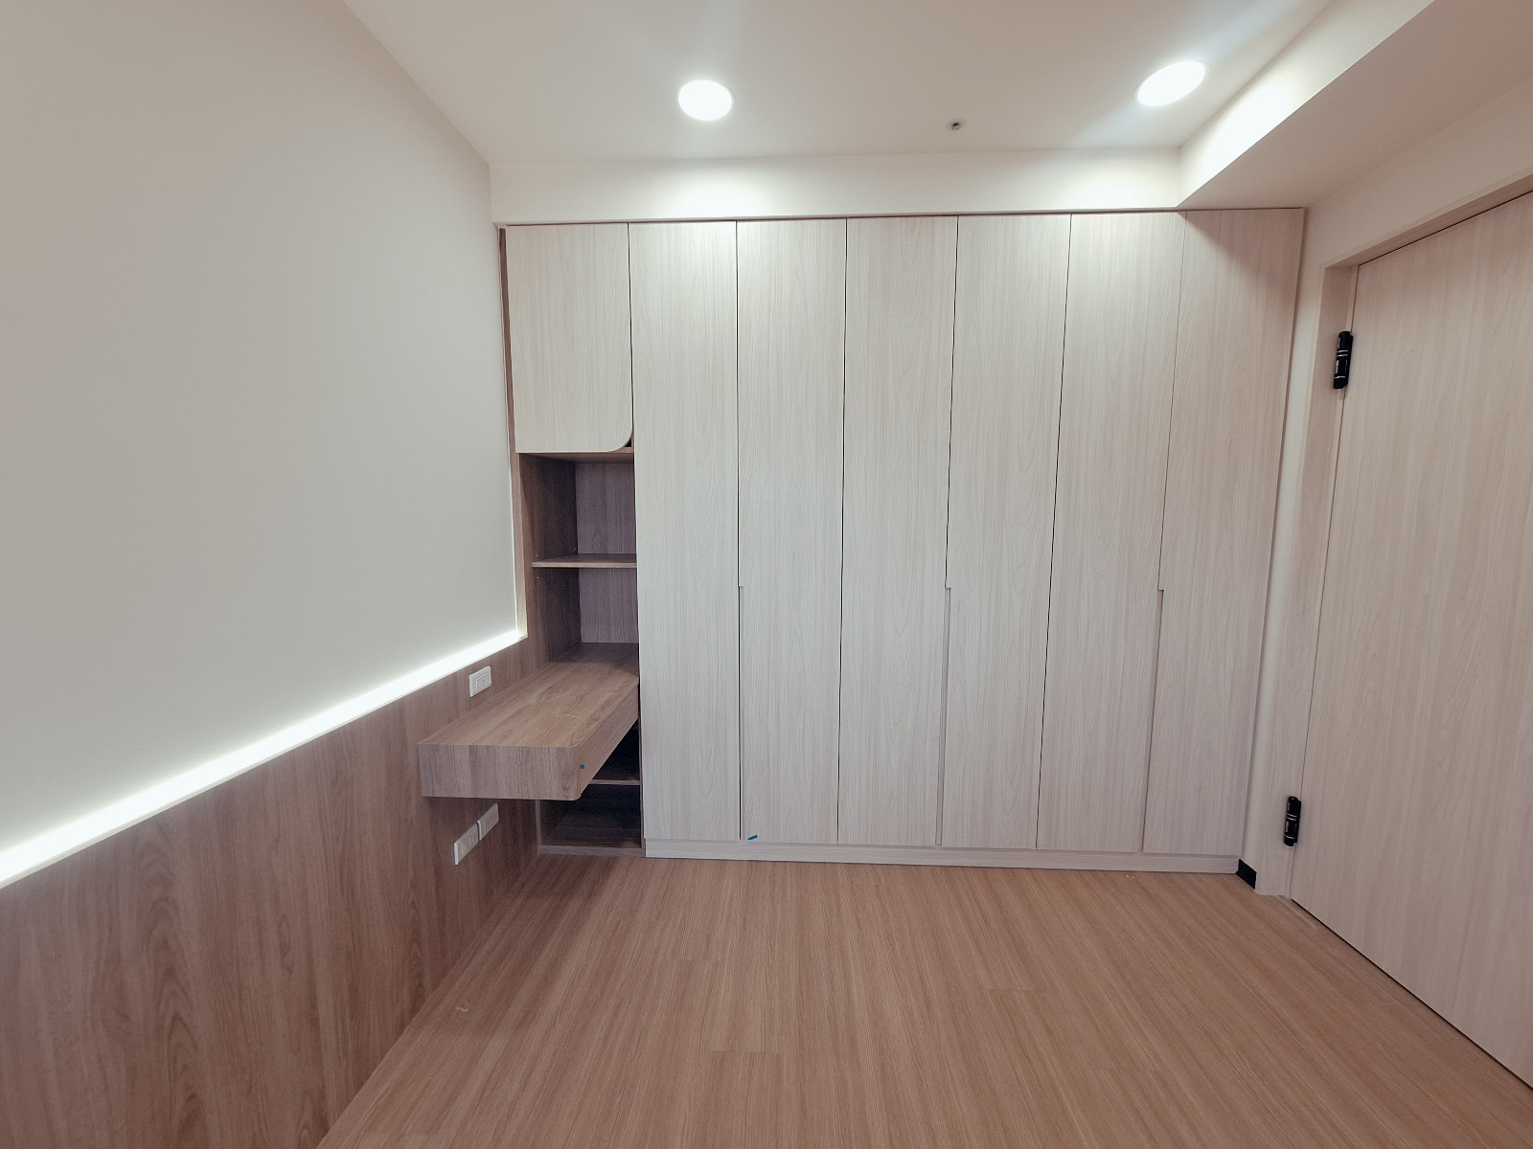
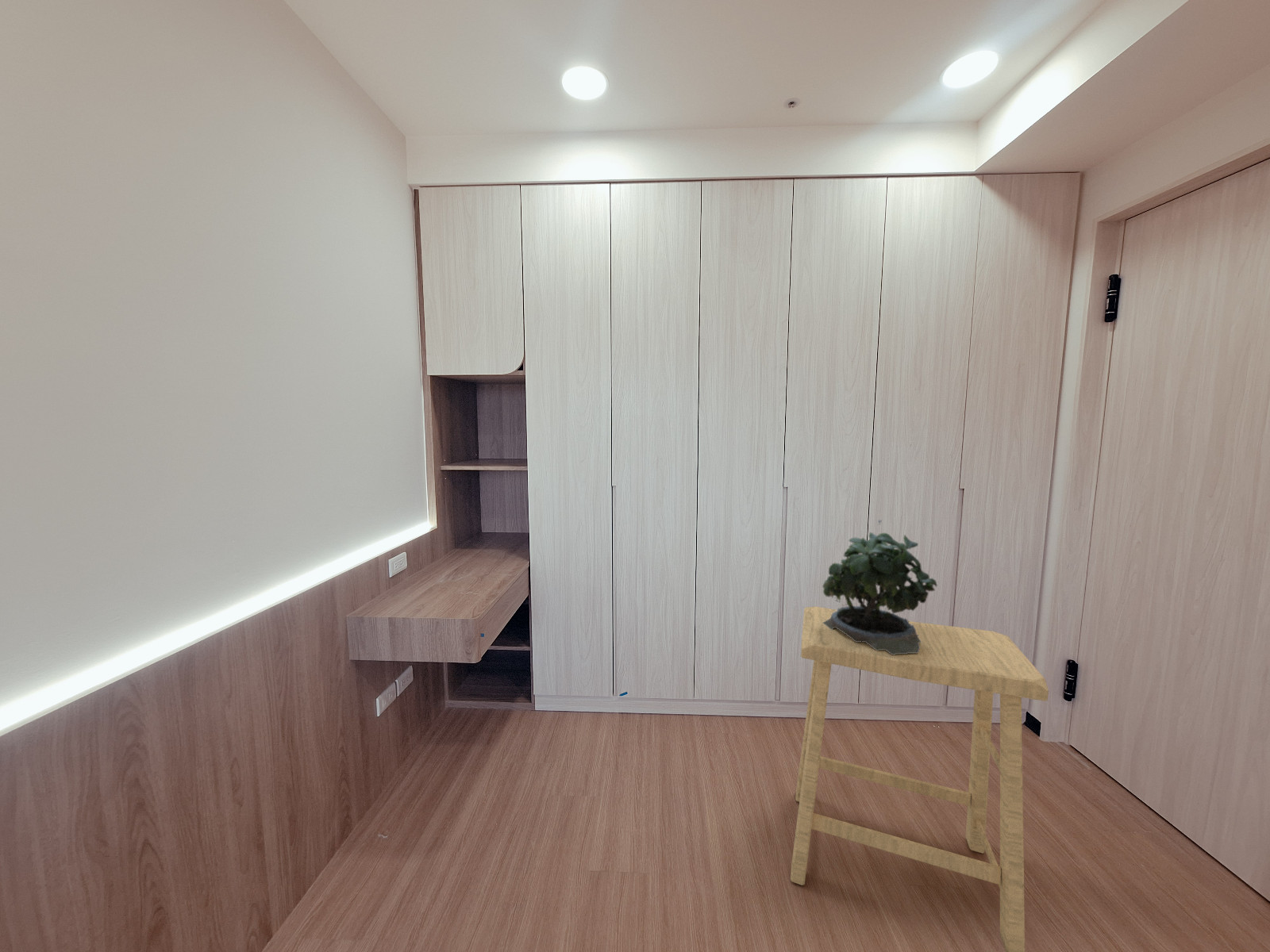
+ potted plant [822,519,938,655]
+ stool [790,605,1049,952]
